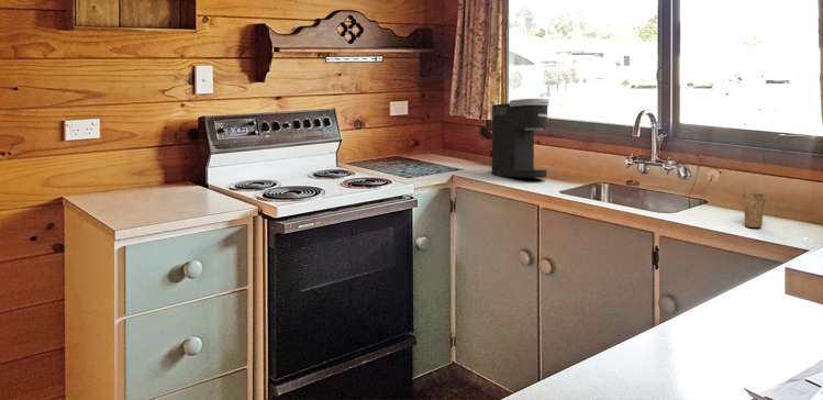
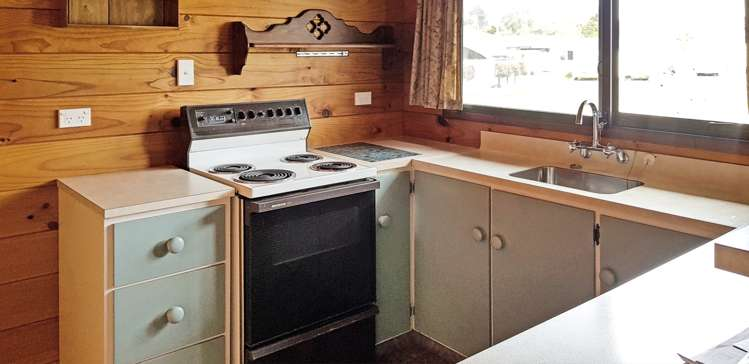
- cup [742,184,767,229]
- coffee maker [491,98,550,179]
